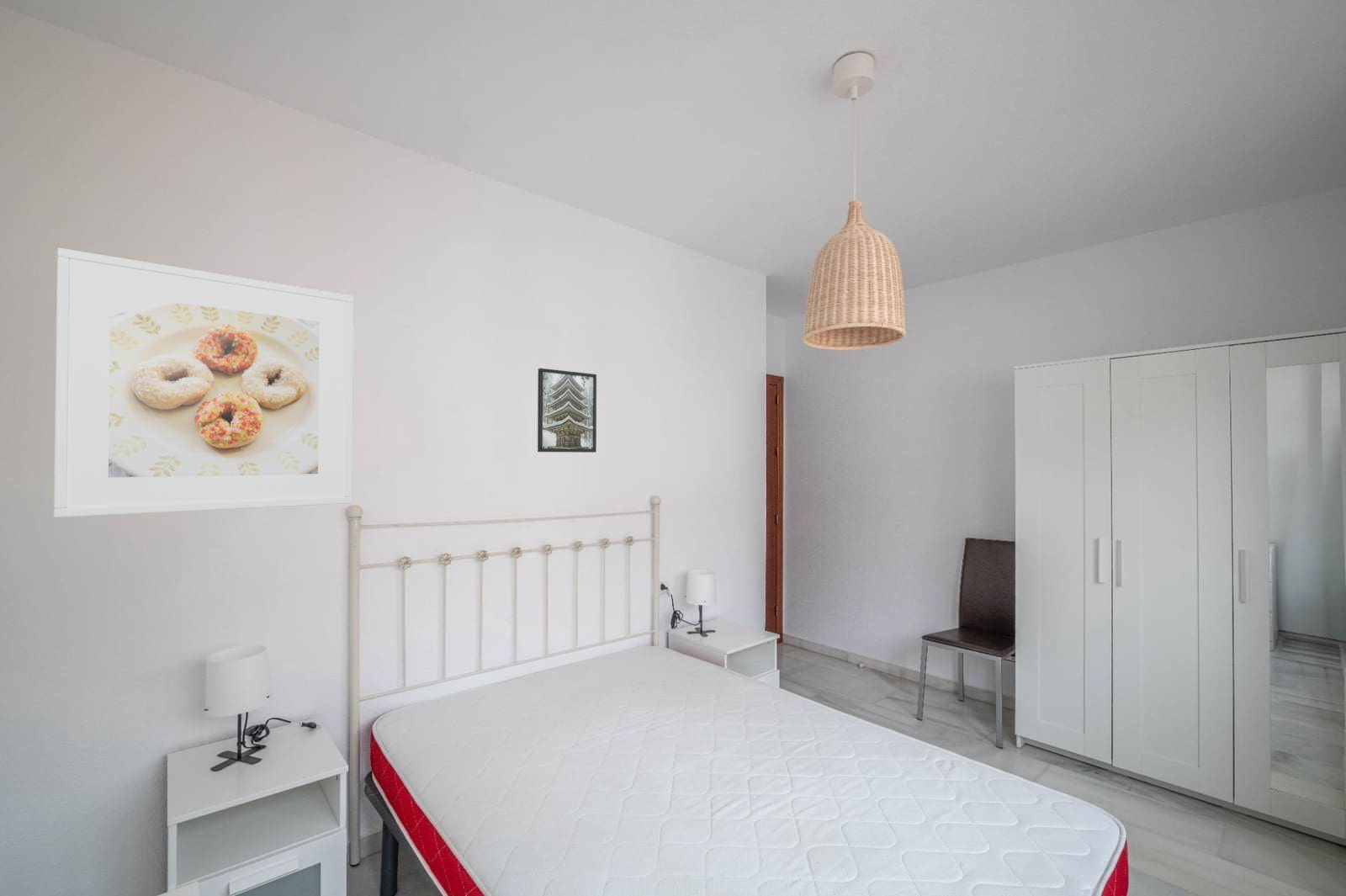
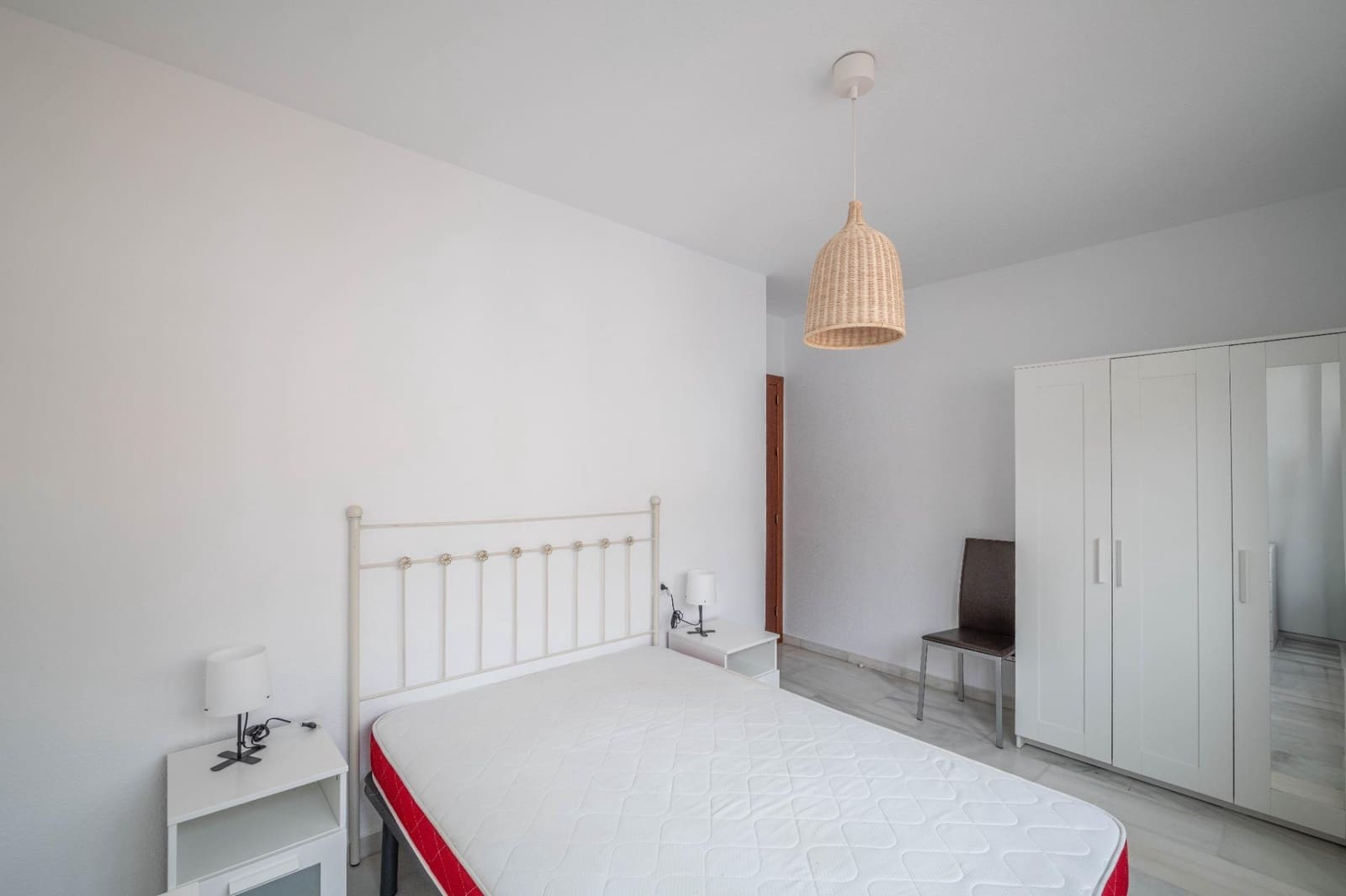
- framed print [537,368,597,453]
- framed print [53,247,355,518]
